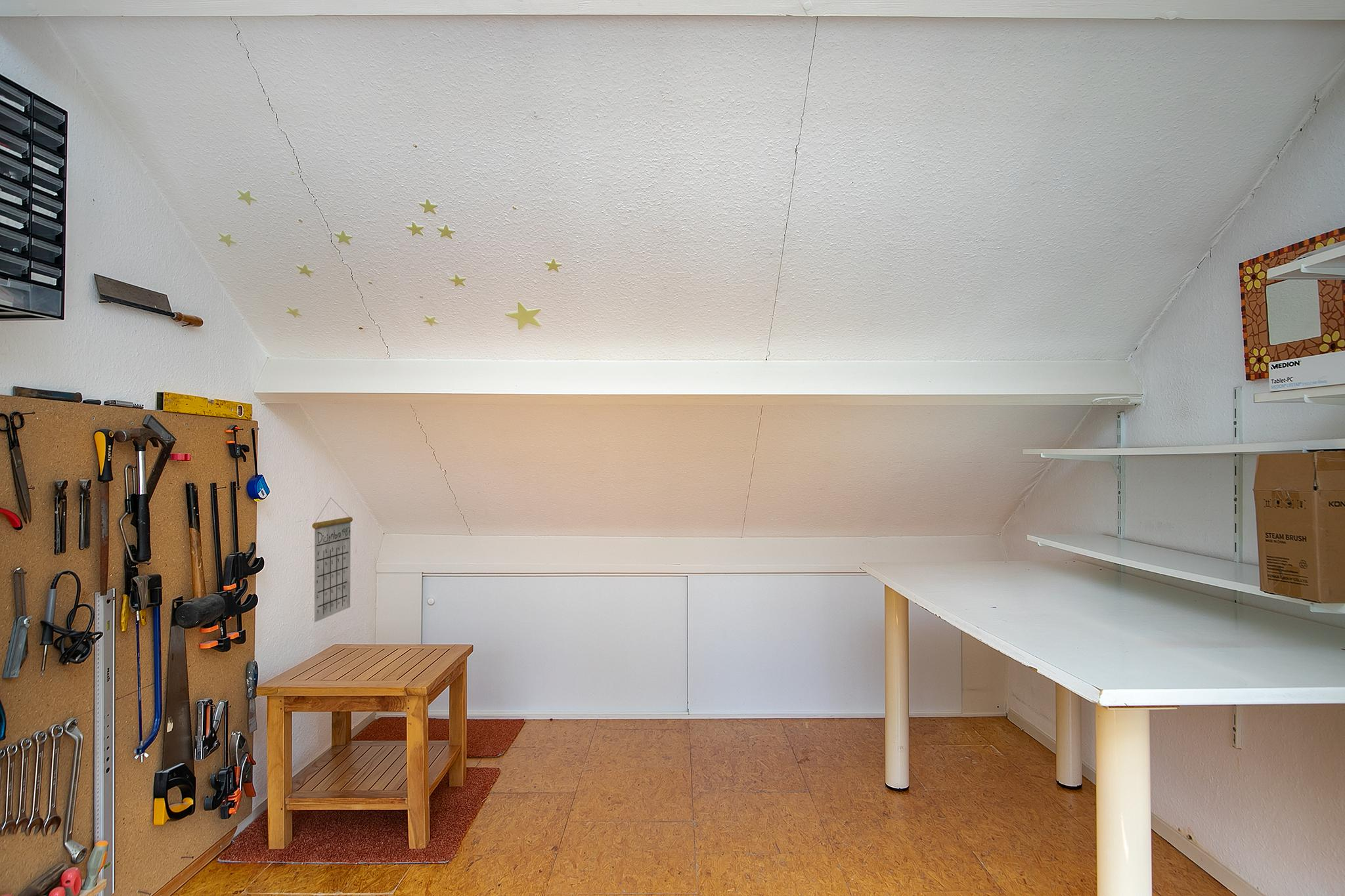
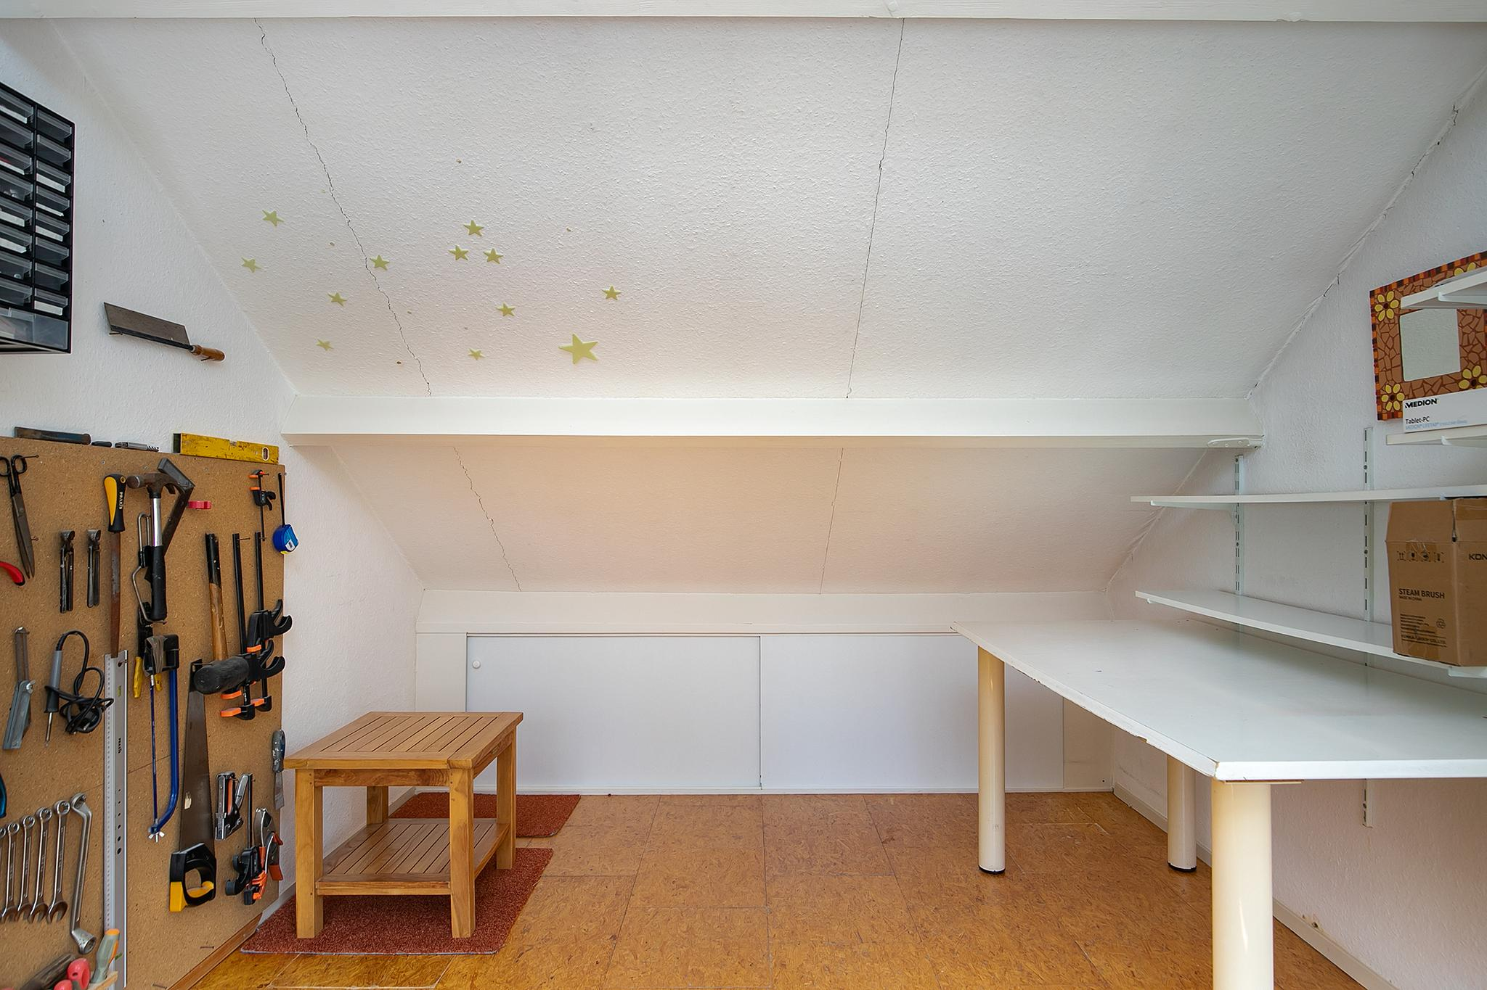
- calendar [312,497,353,623]
